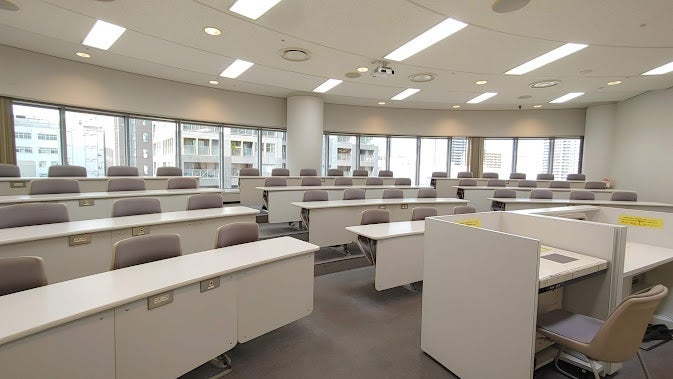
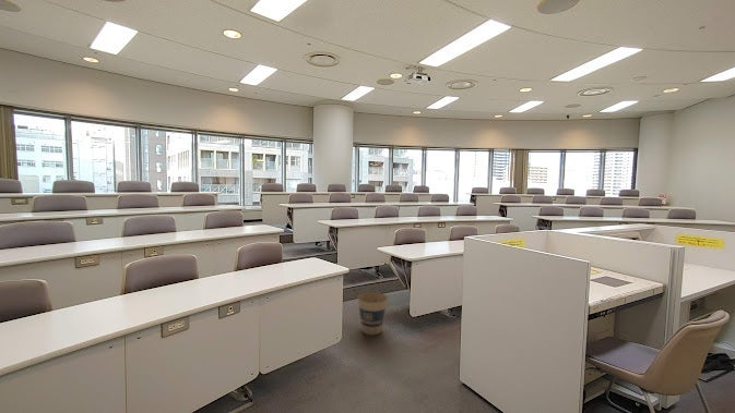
+ trash can [356,291,389,337]
